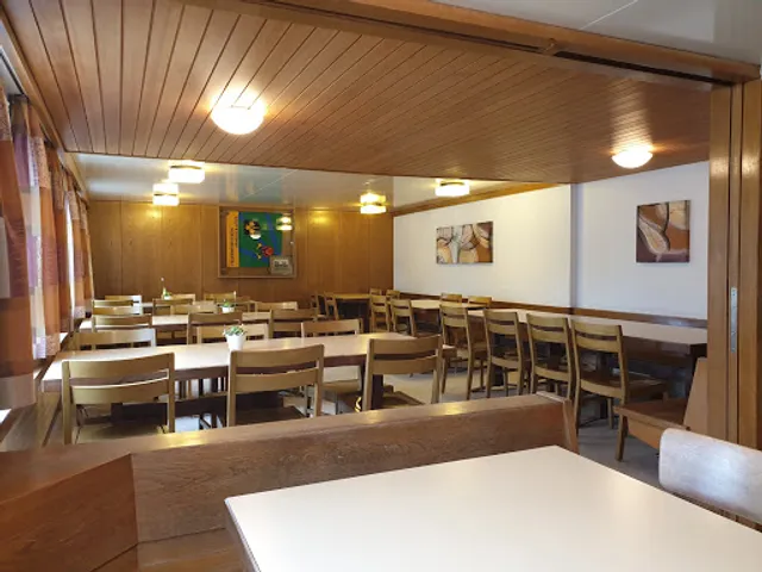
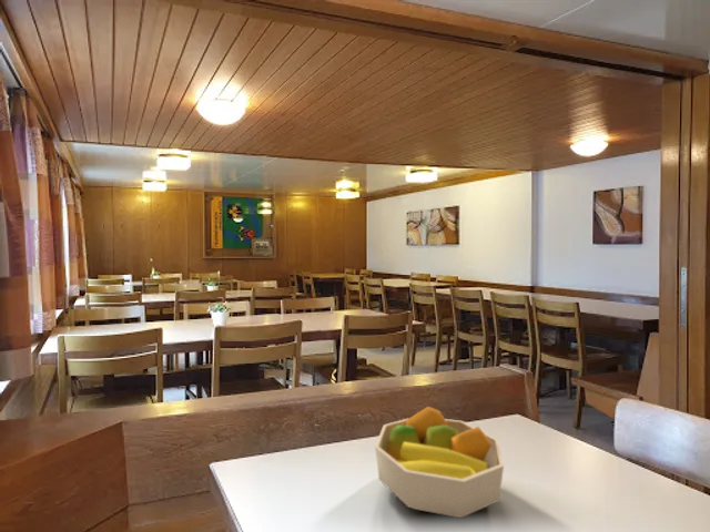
+ fruit bowl [374,406,505,519]
